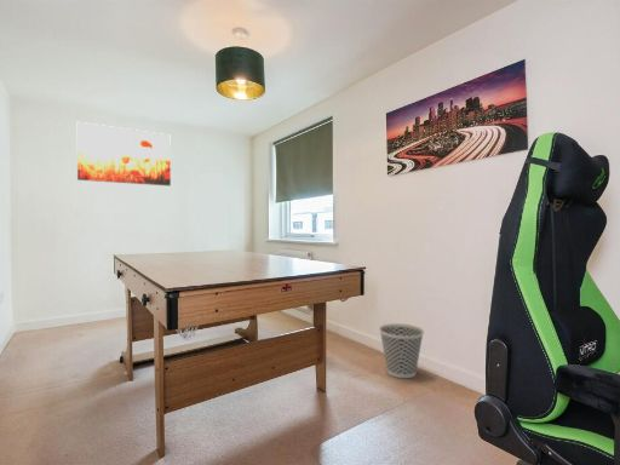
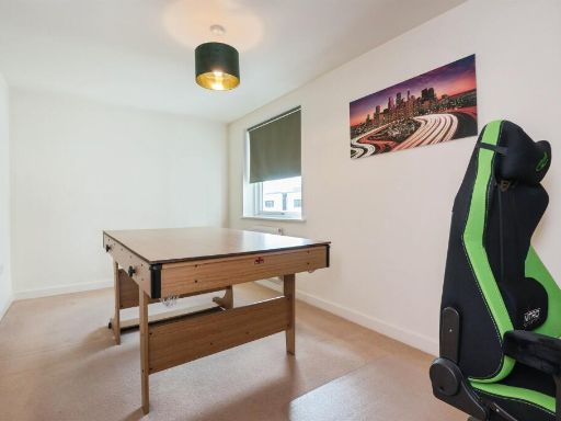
- wall art [76,121,172,186]
- wastebasket [378,322,425,379]
